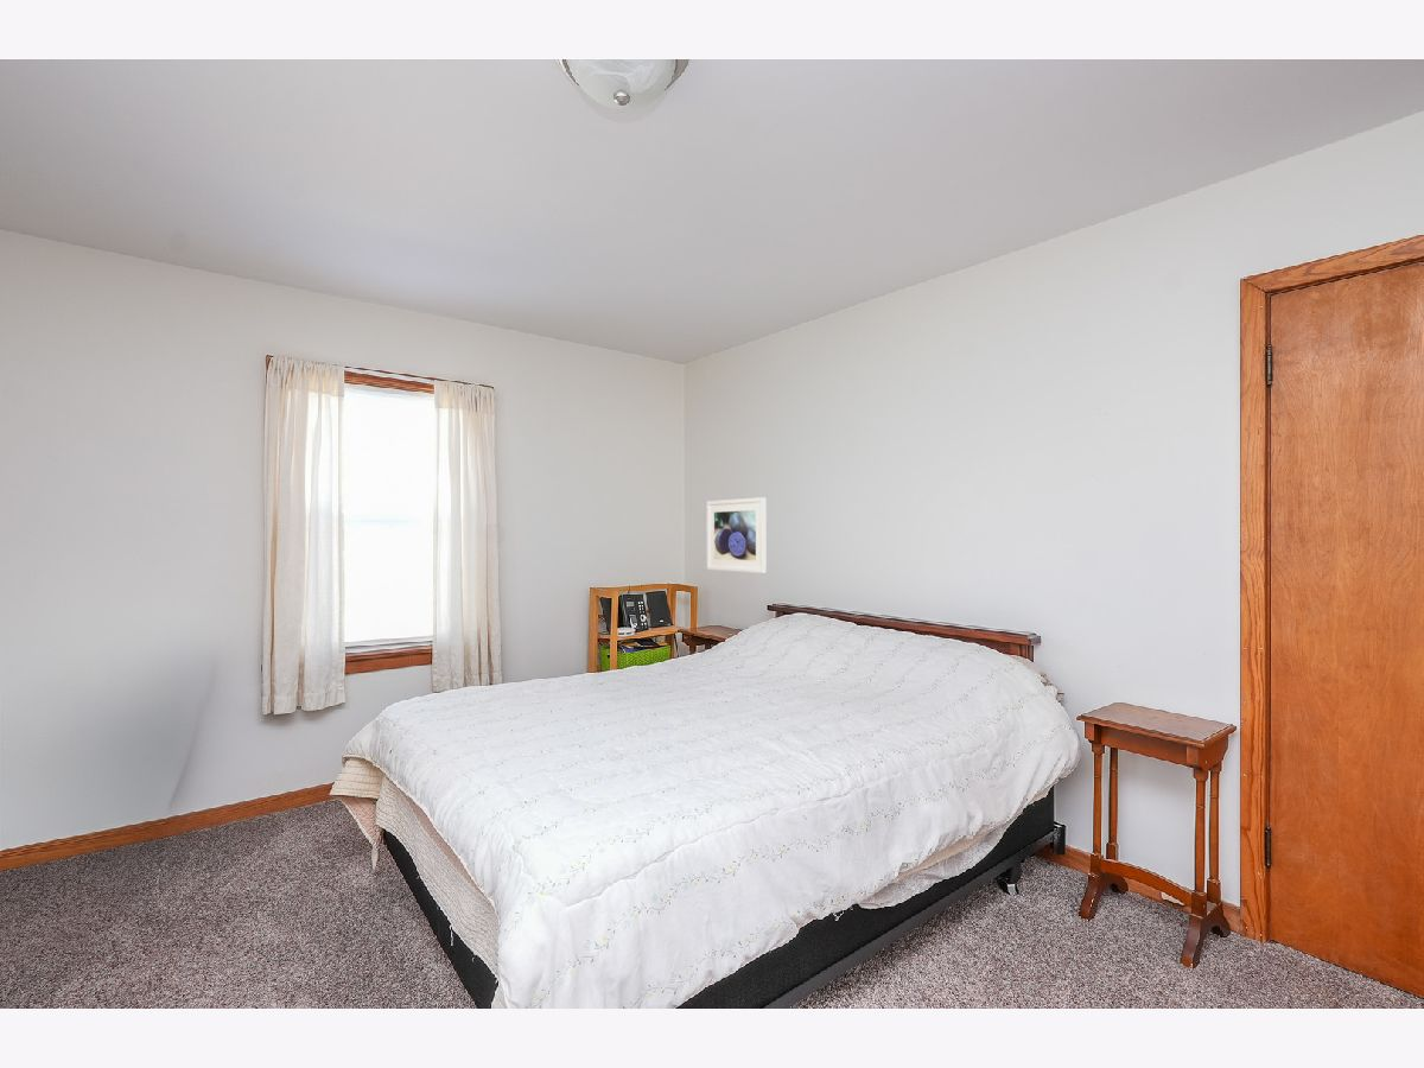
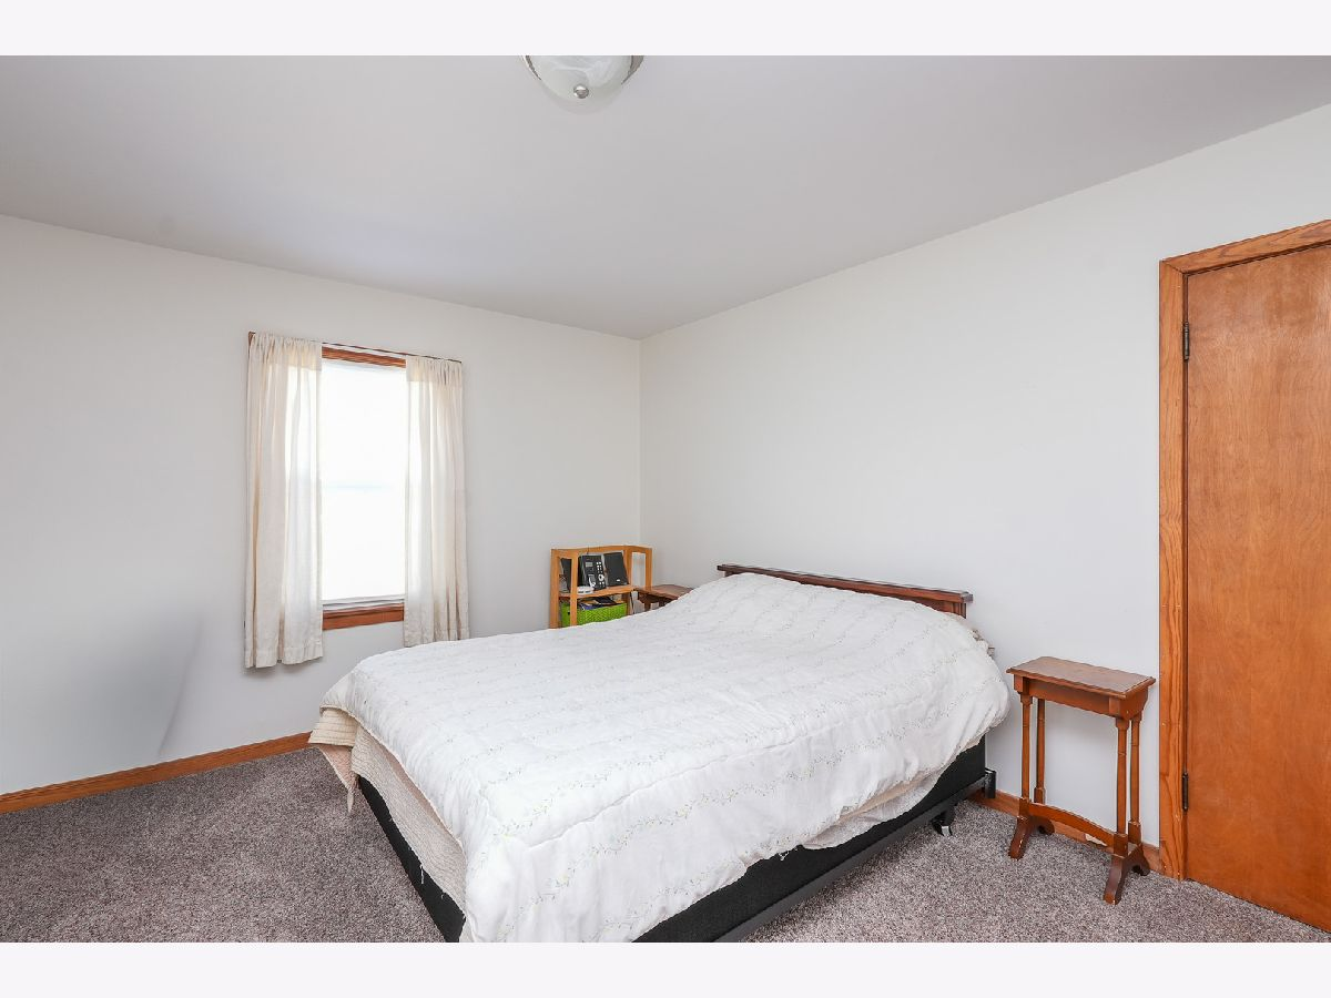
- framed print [706,496,768,574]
